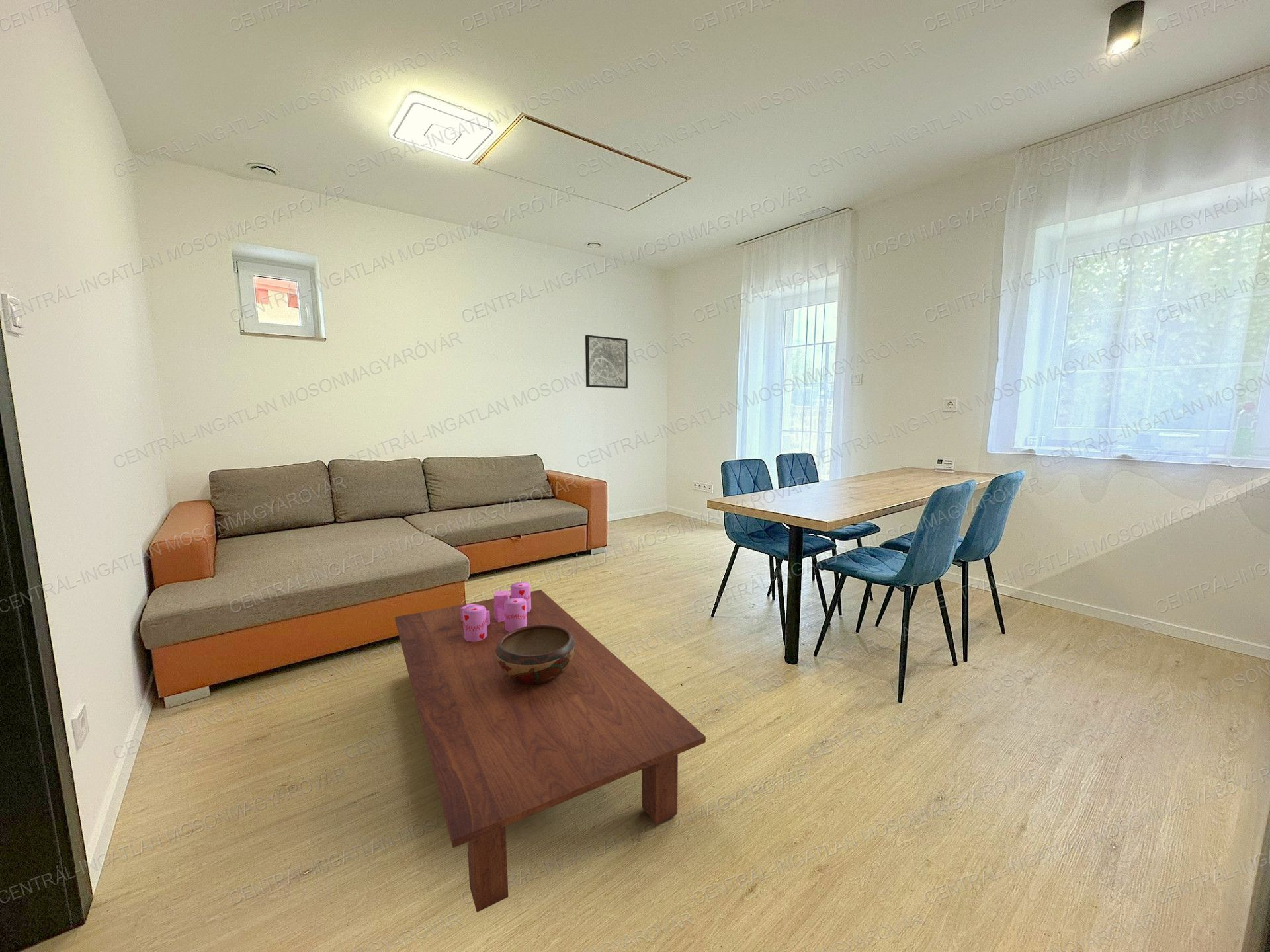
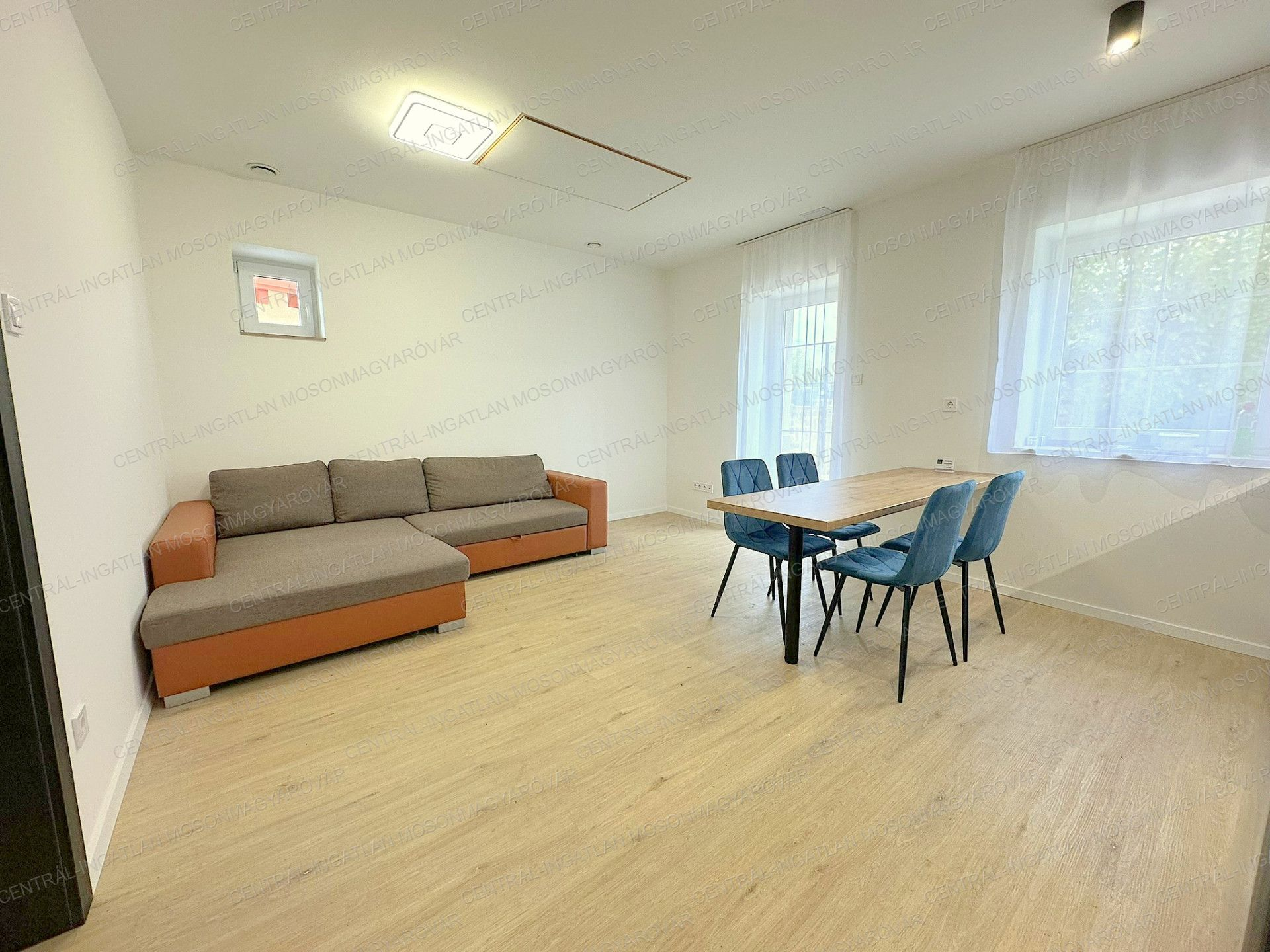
- wall art [585,334,628,389]
- candle [460,582,531,642]
- coffee table [394,589,706,913]
- decorative bowl [495,625,575,684]
